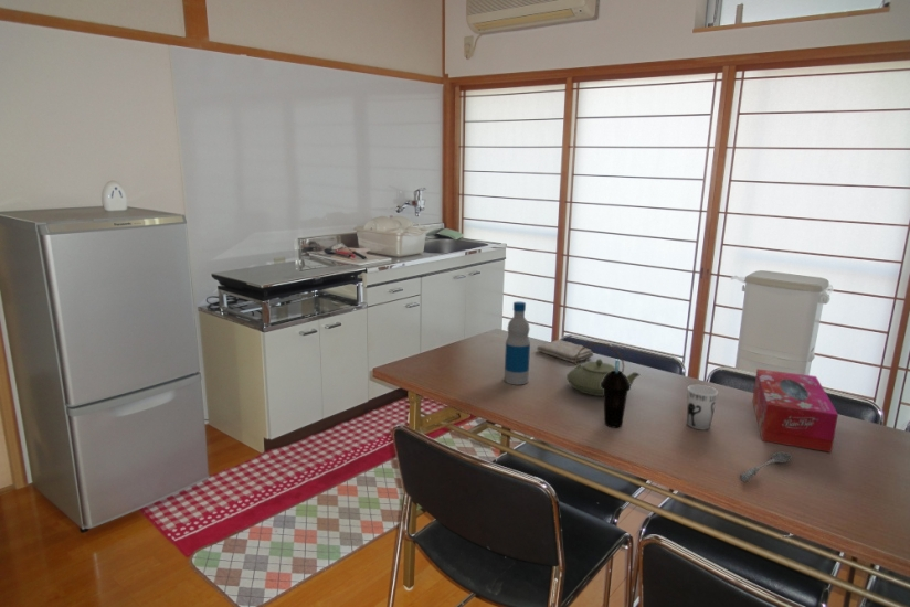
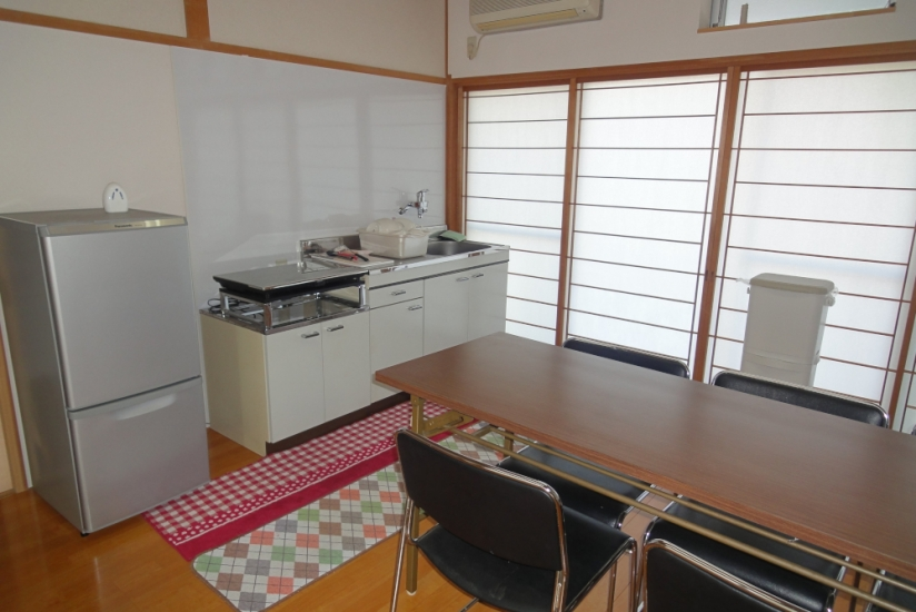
- cup [686,384,719,430]
- tissue box [752,368,839,454]
- washcloth [536,339,595,364]
- teapot [565,342,641,397]
- soupspoon [739,451,793,483]
- bottle [504,301,531,385]
- cup [601,359,632,429]
